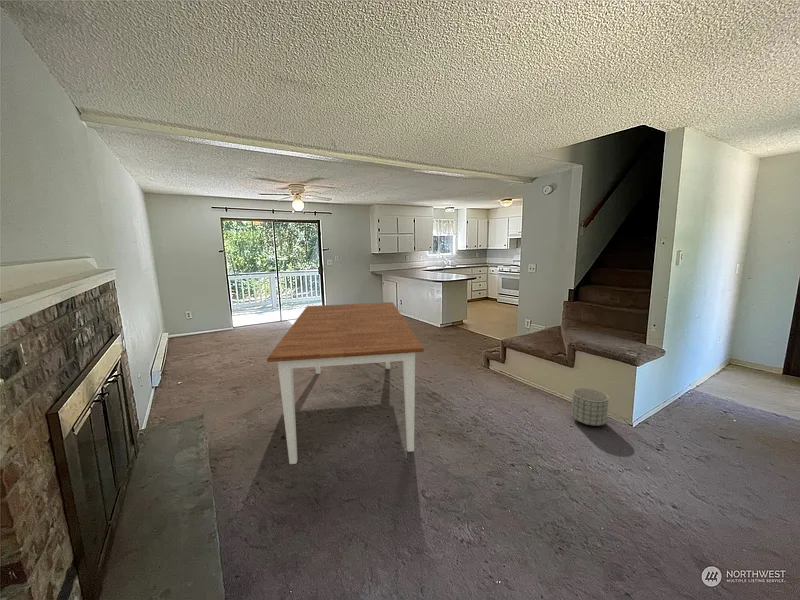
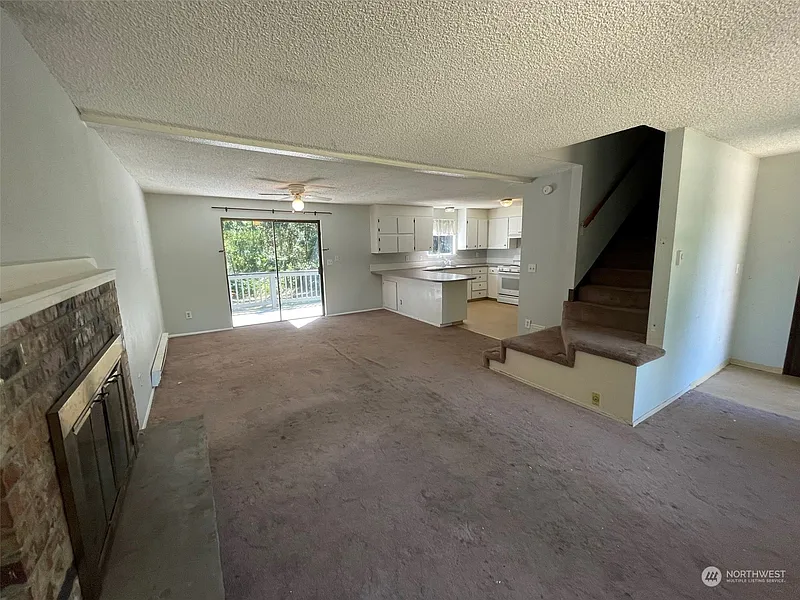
- dining table [266,301,425,465]
- planter [570,387,610,427]
